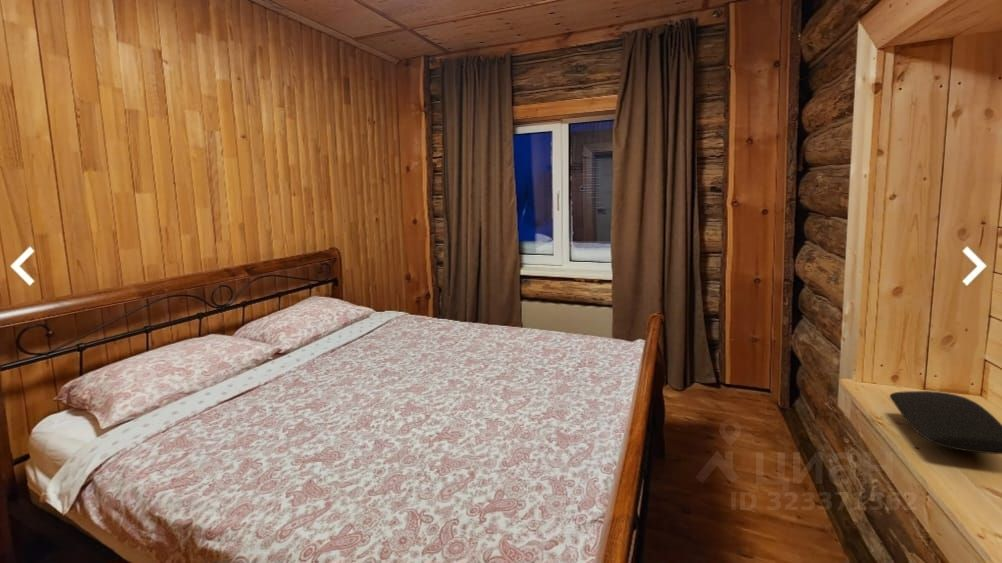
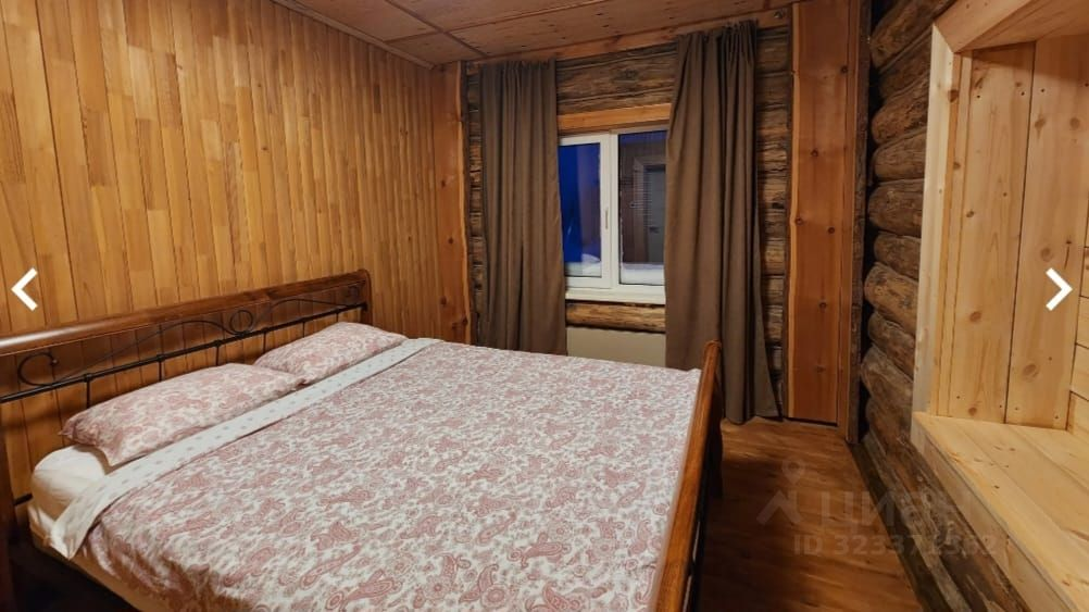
- cushion [889,390,1002,455]
